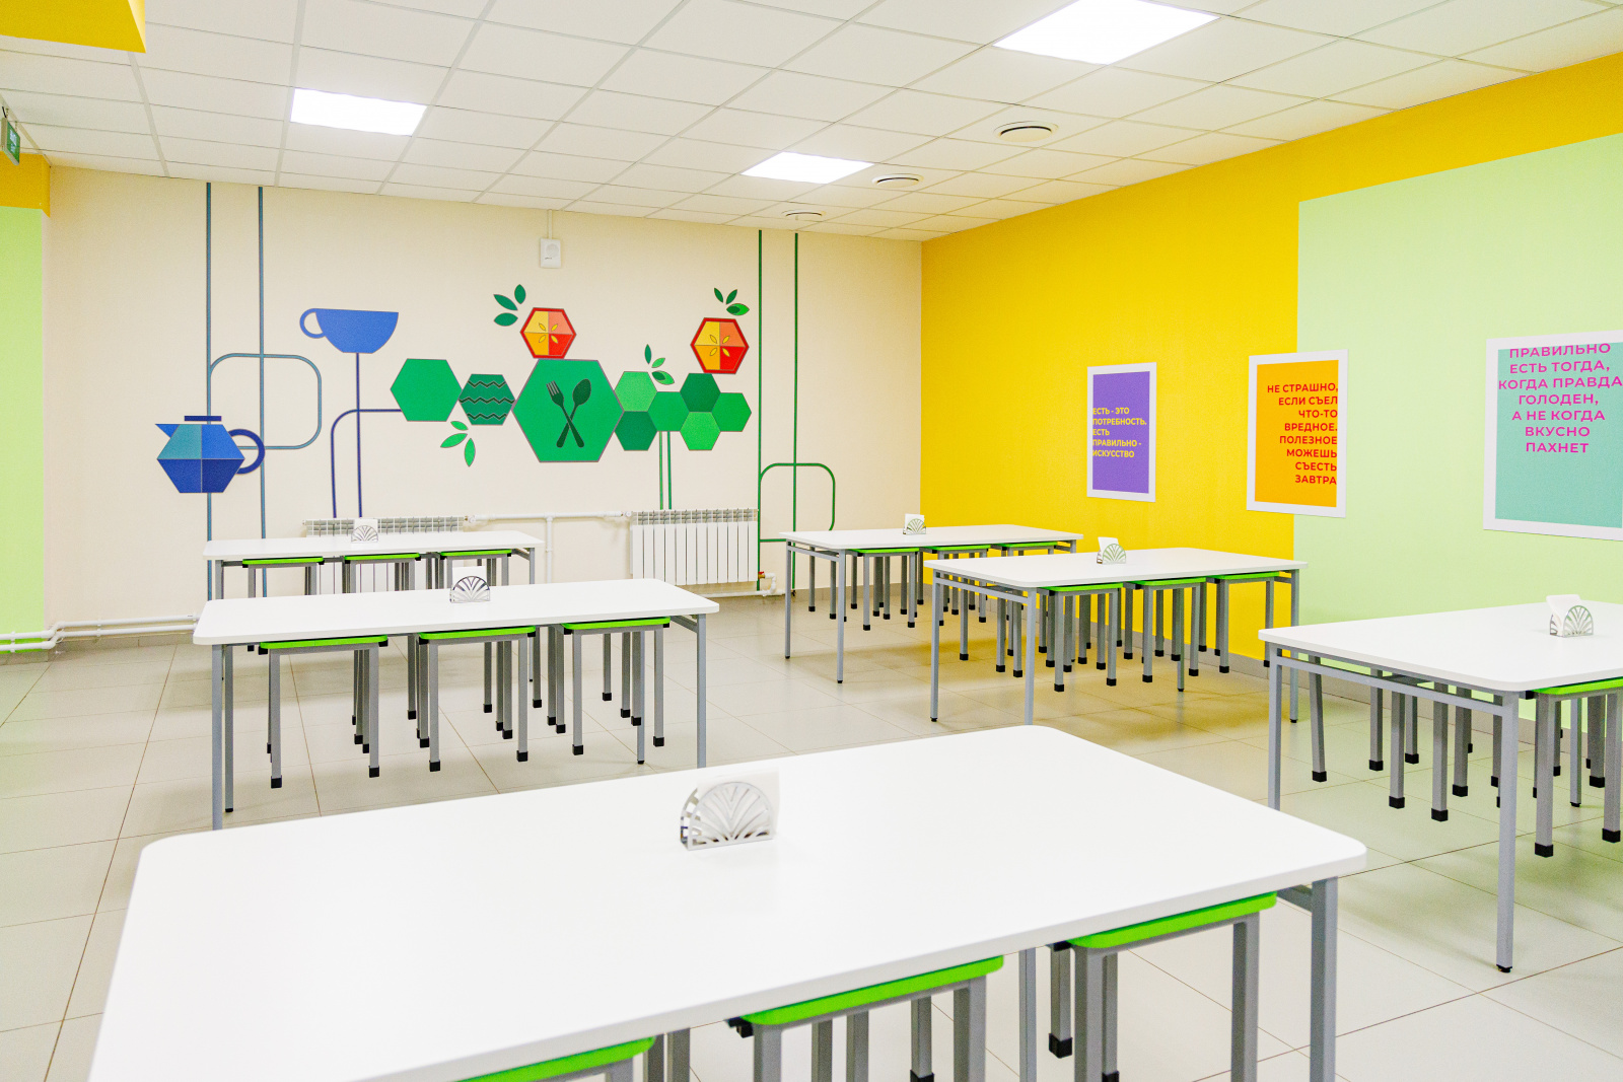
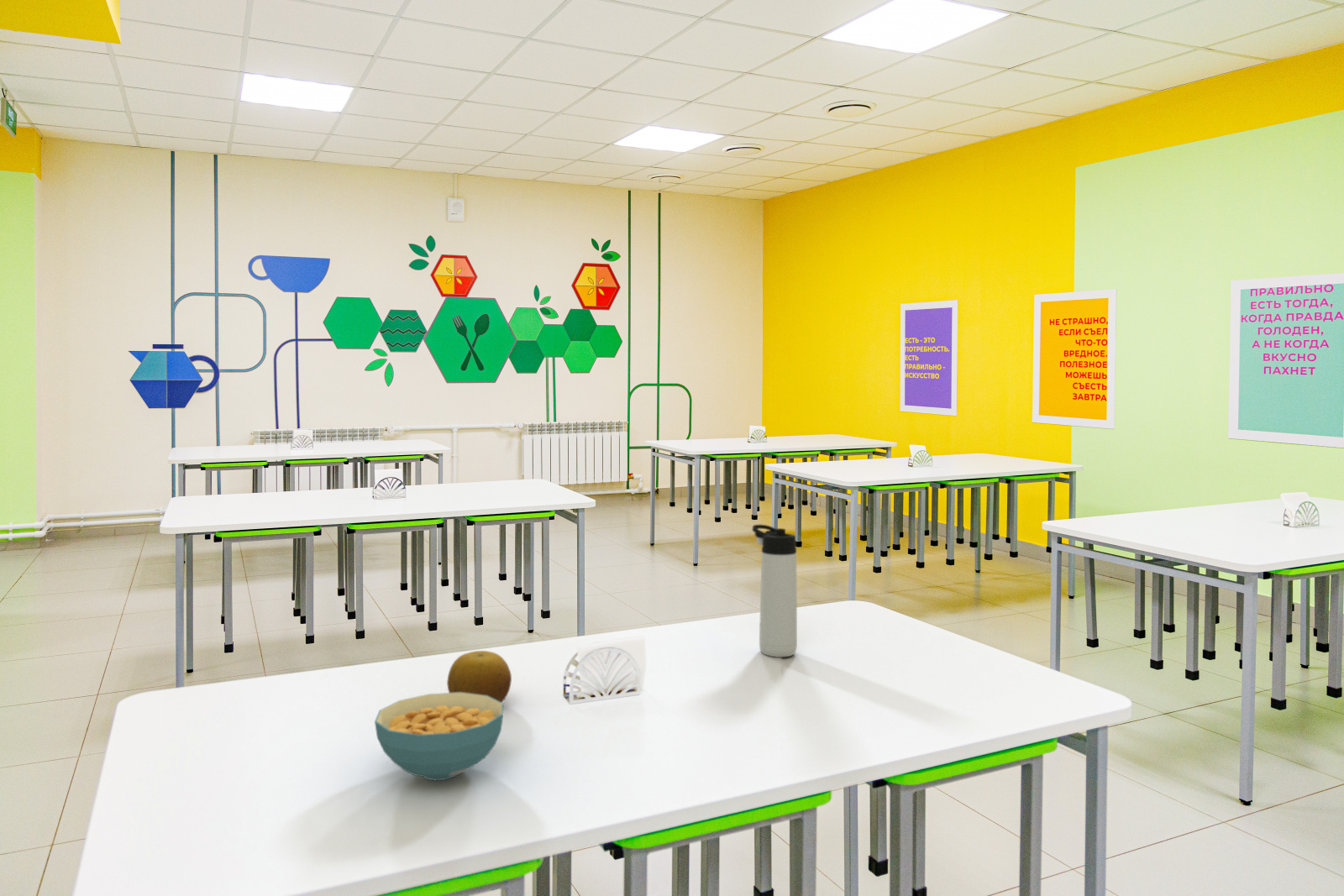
+ thermos bottle [751,524,798,658]
+ fruit [446,650,512,703]
+ cereal bowl [374,692,504,781]
